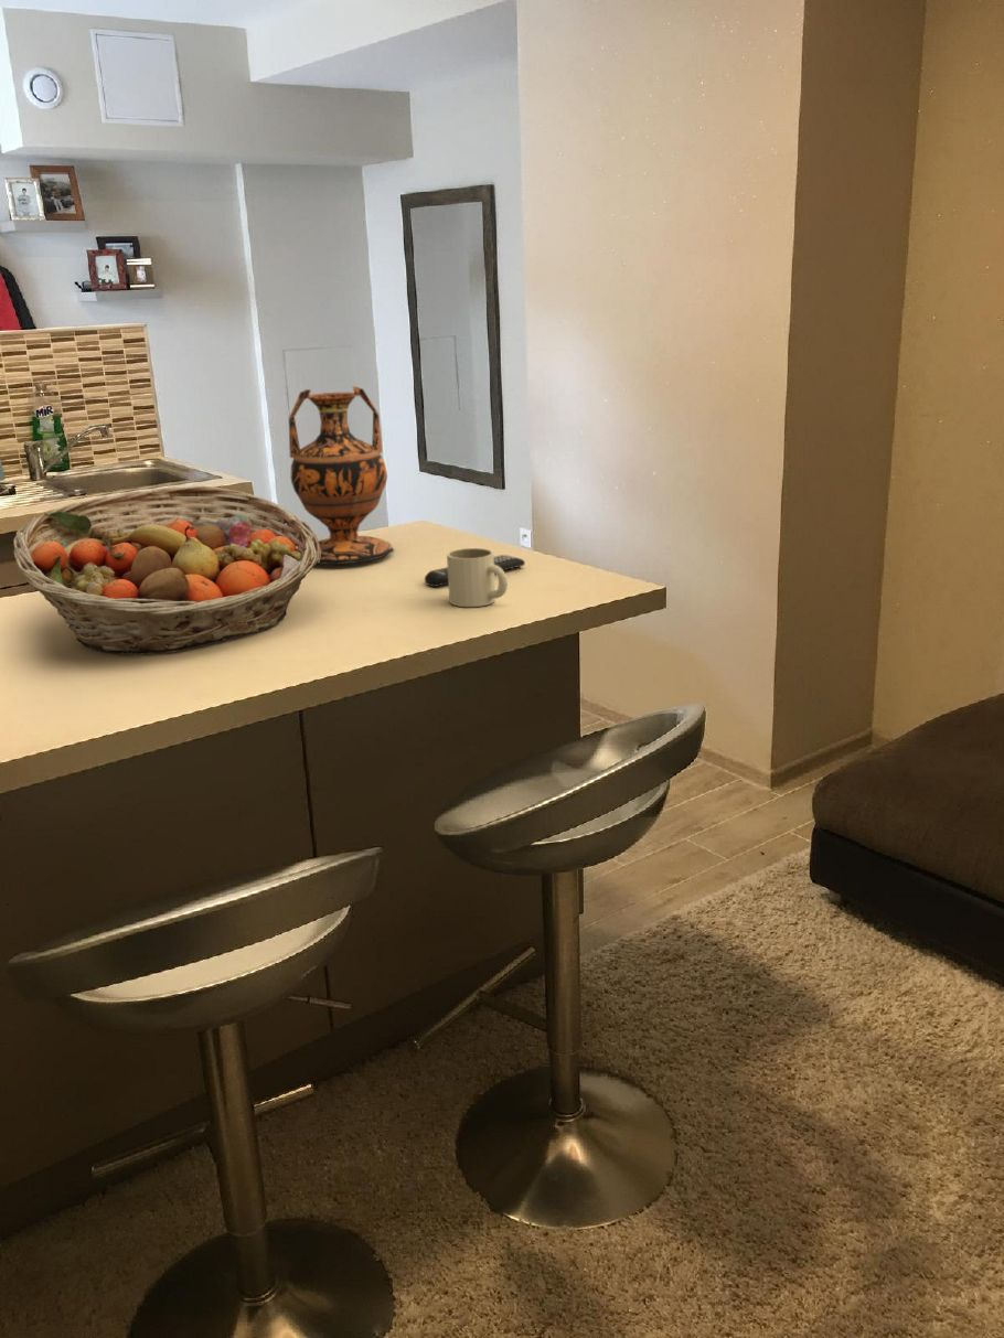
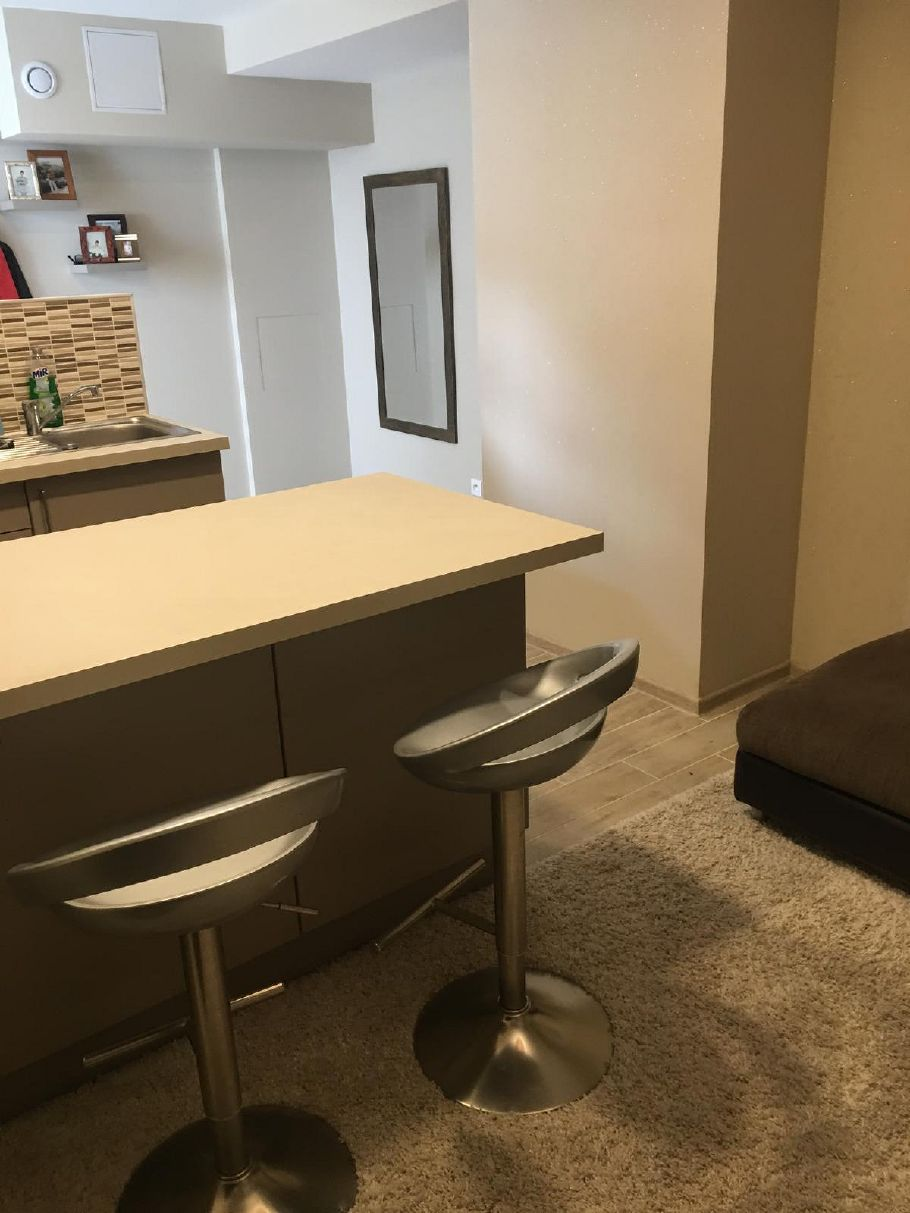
- remote control [424,554,526,588]
- fruit basket [12,485,320,655]
- vase [288,385,395,566]
- mug [446,547,509,608]
